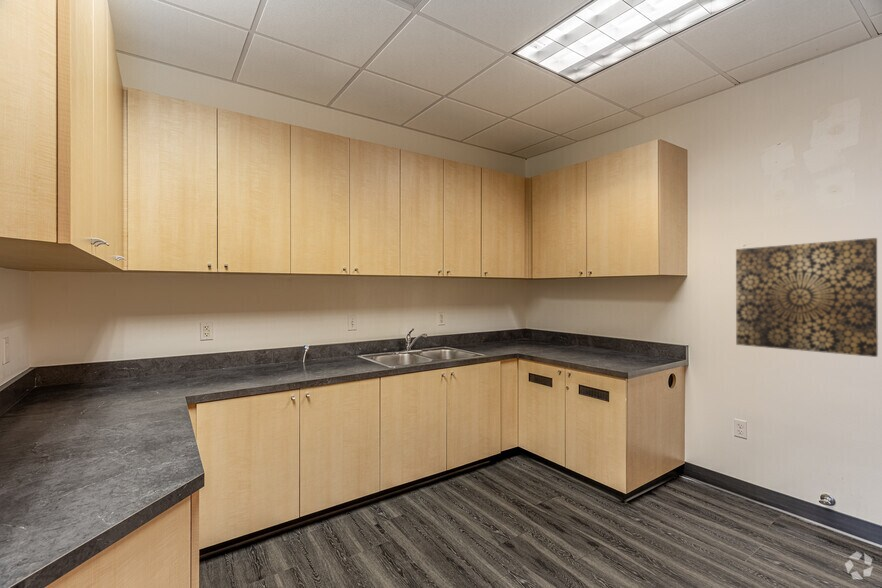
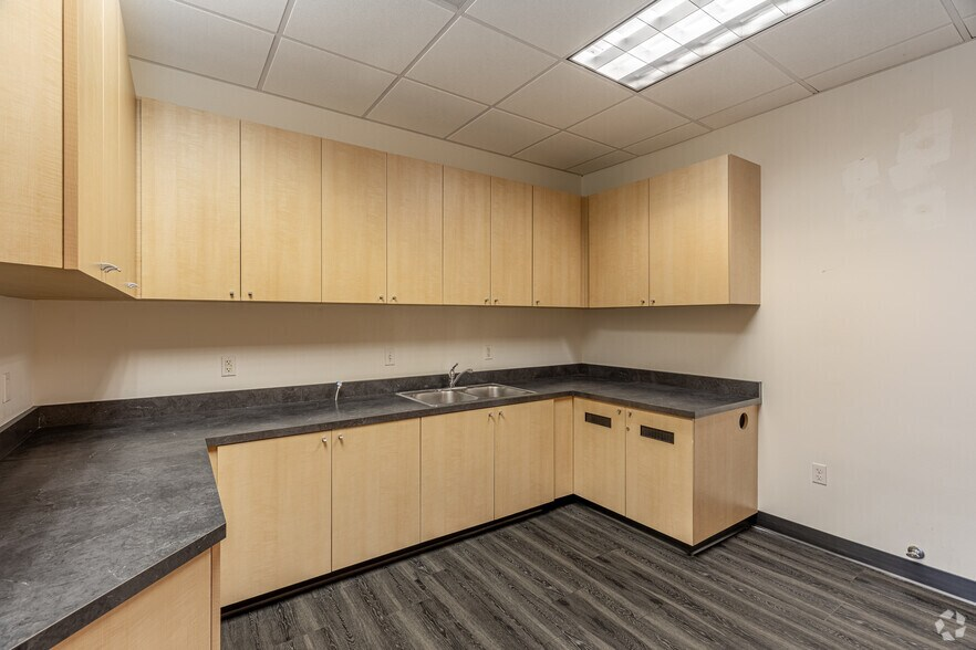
- wall art [735,237,879,358]
